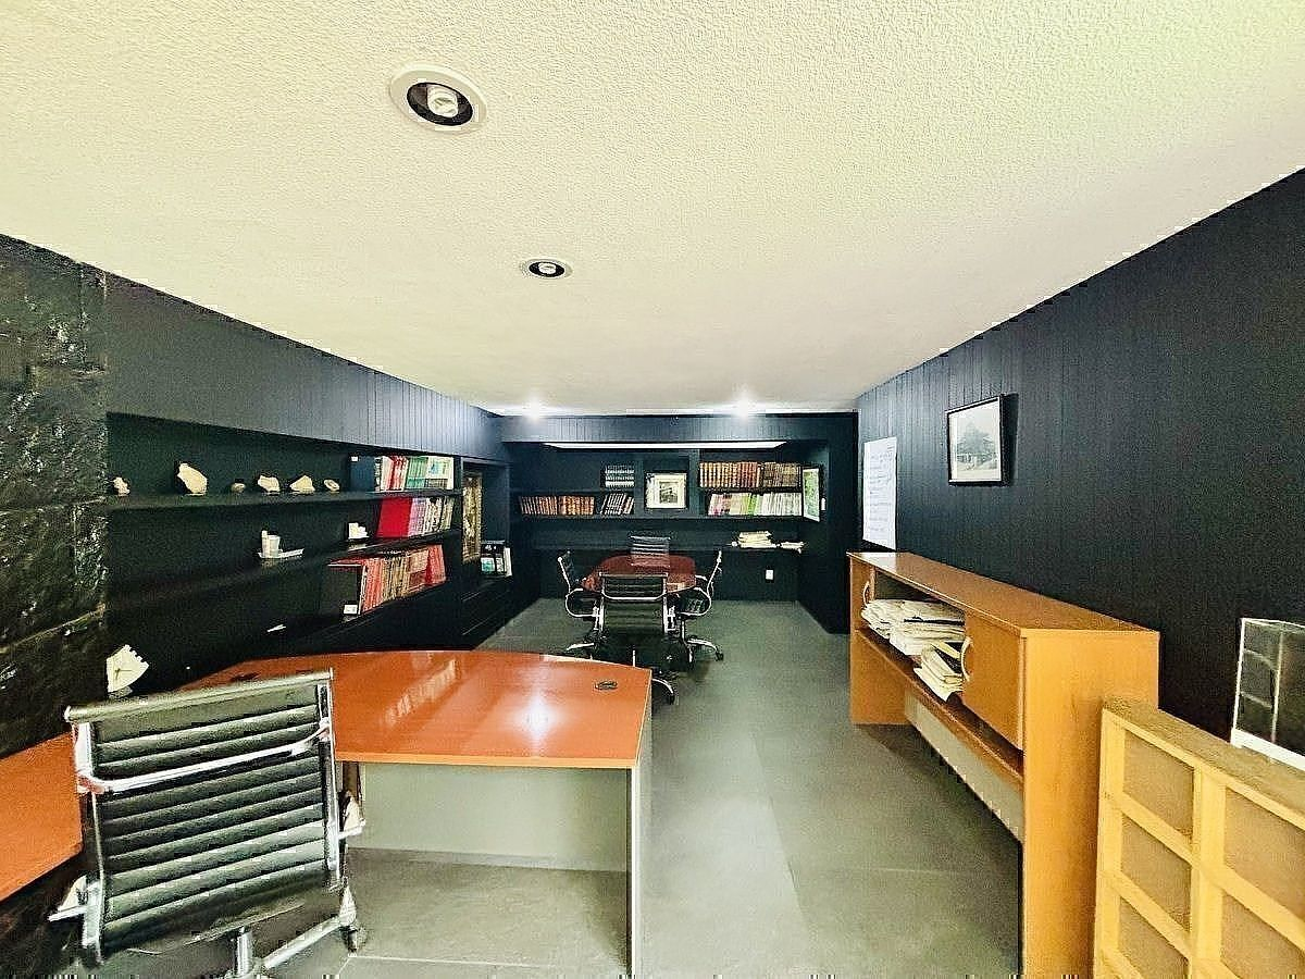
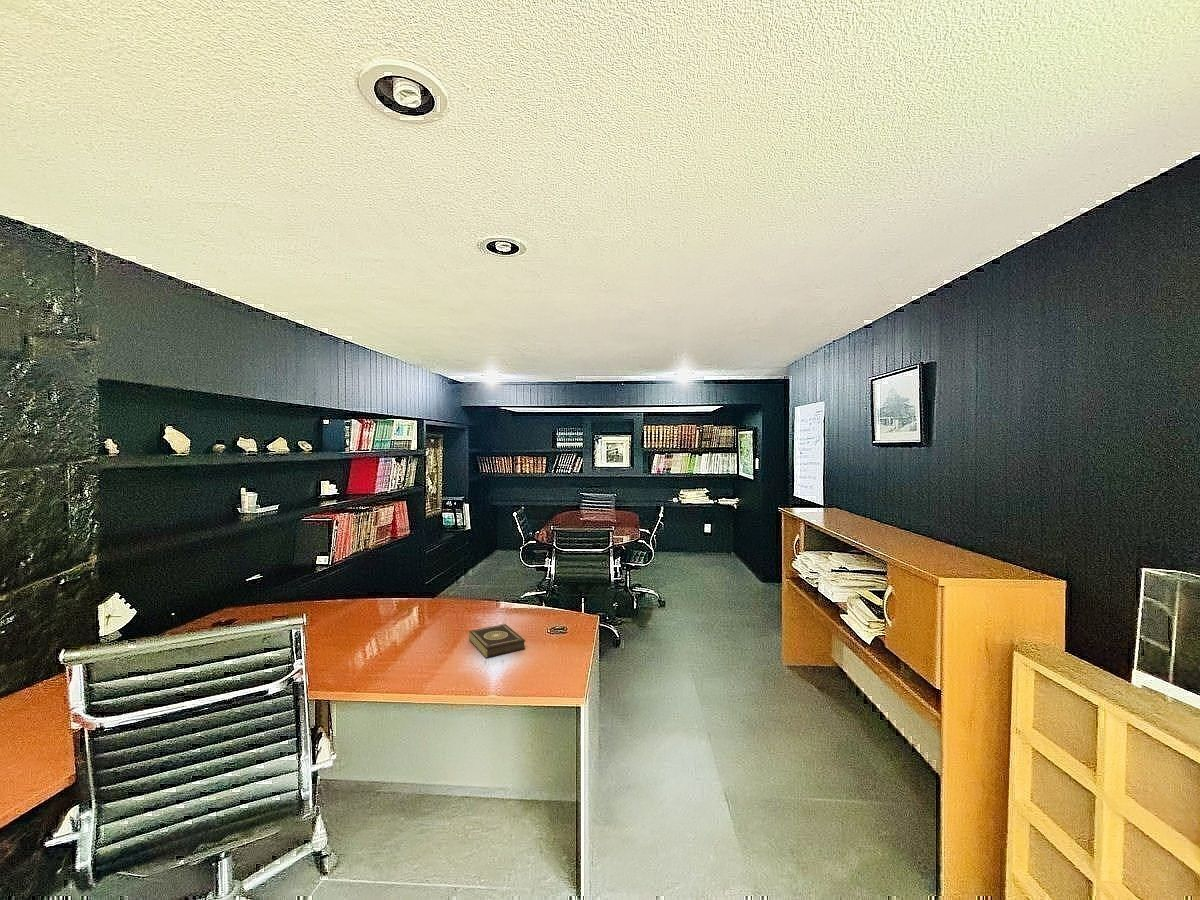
+ book [468,623,526,659]
